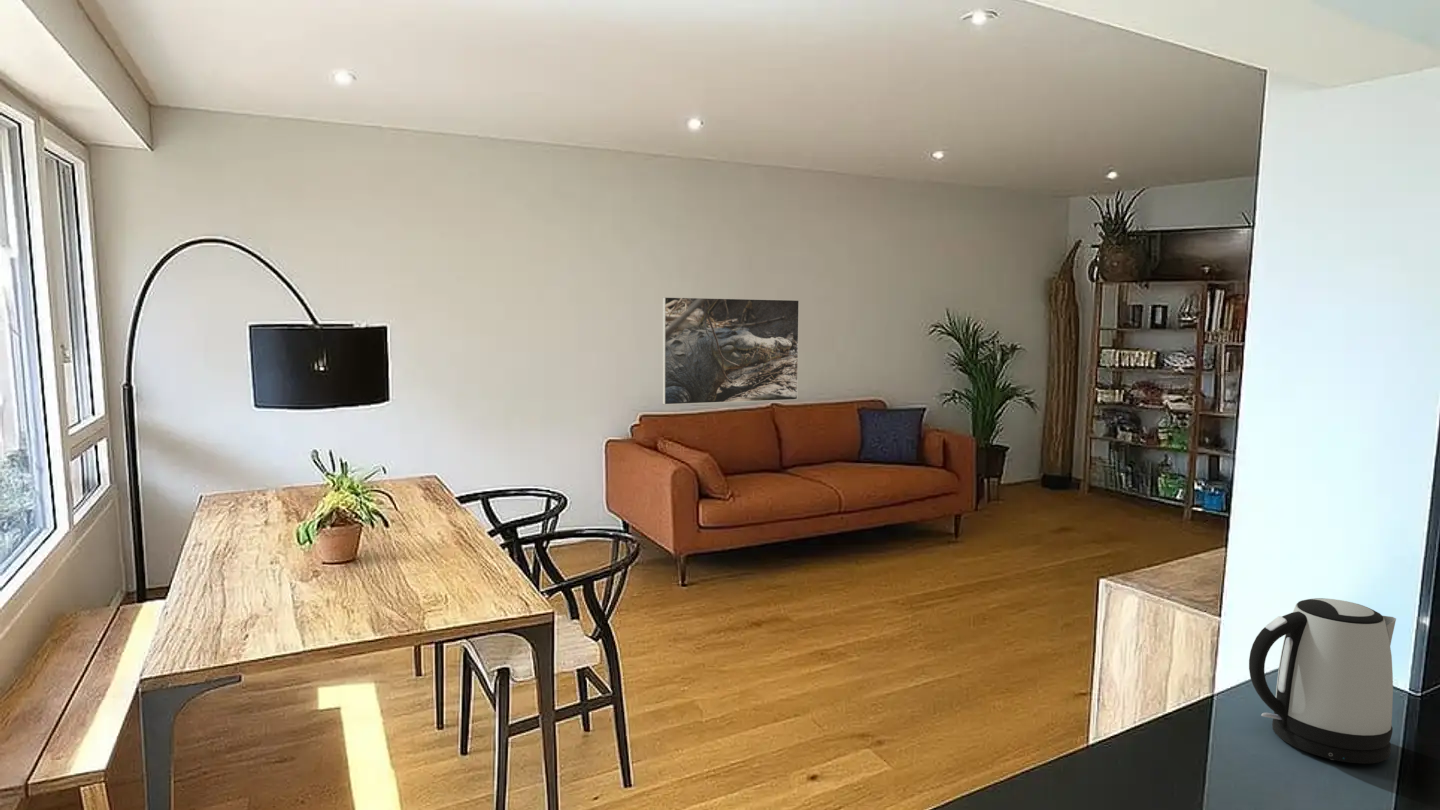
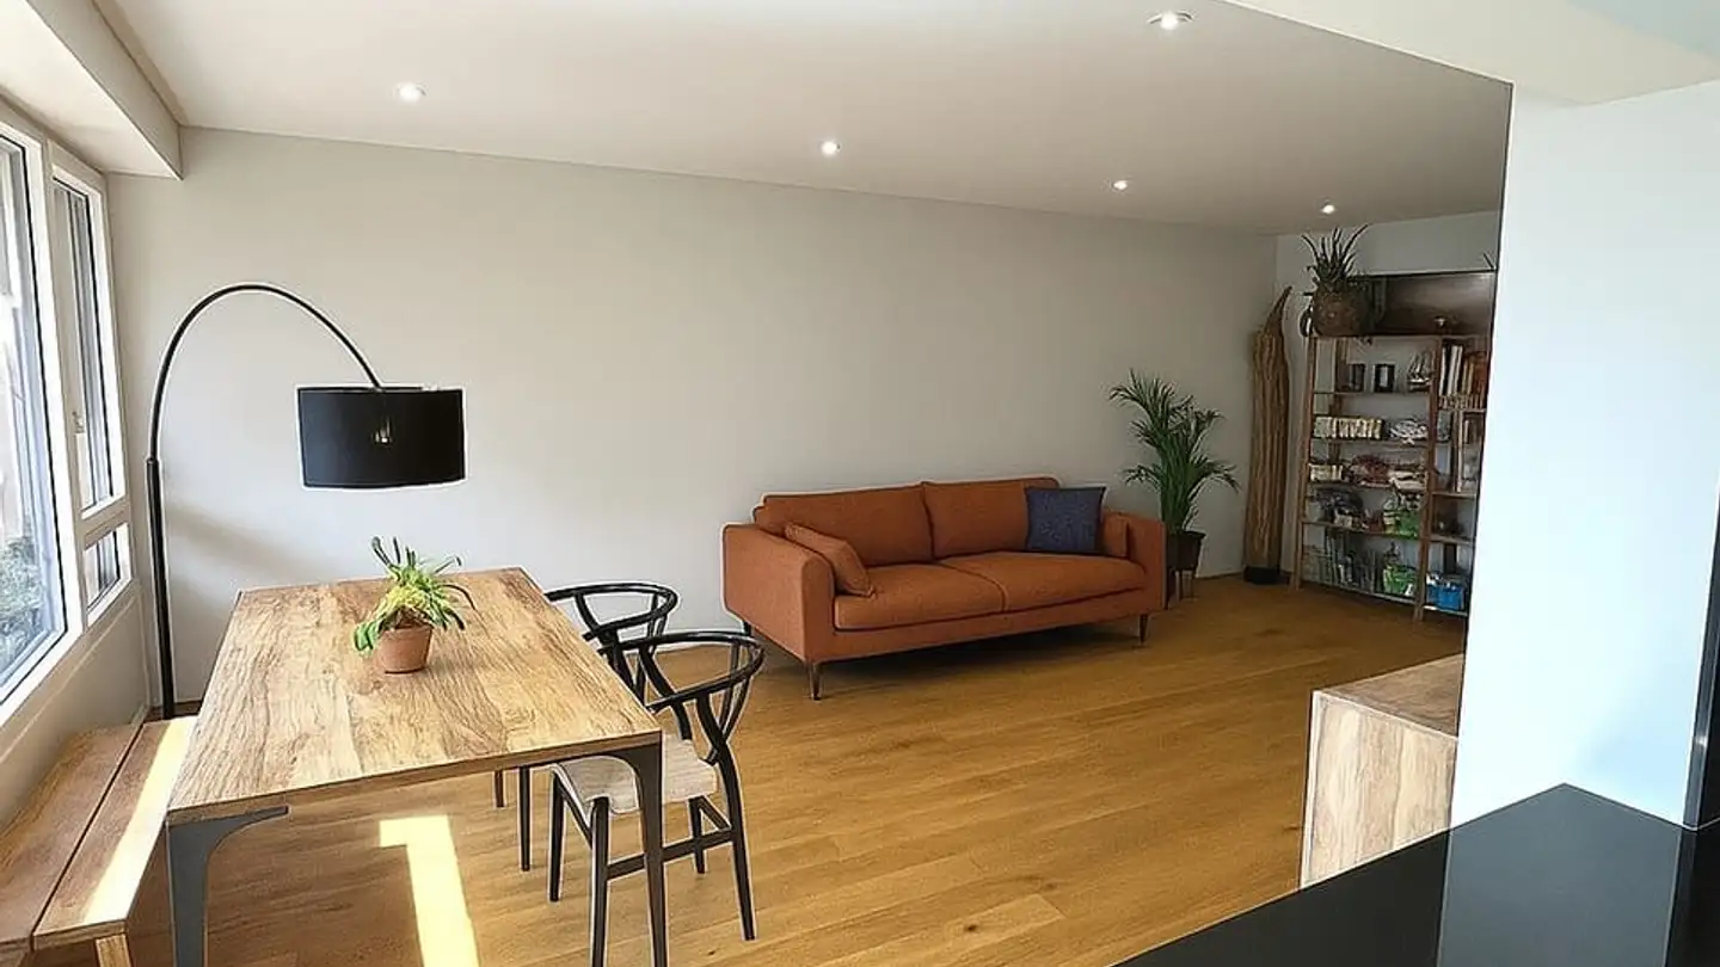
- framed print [662,296,800,406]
- kettle [1248,597,1397,765]
